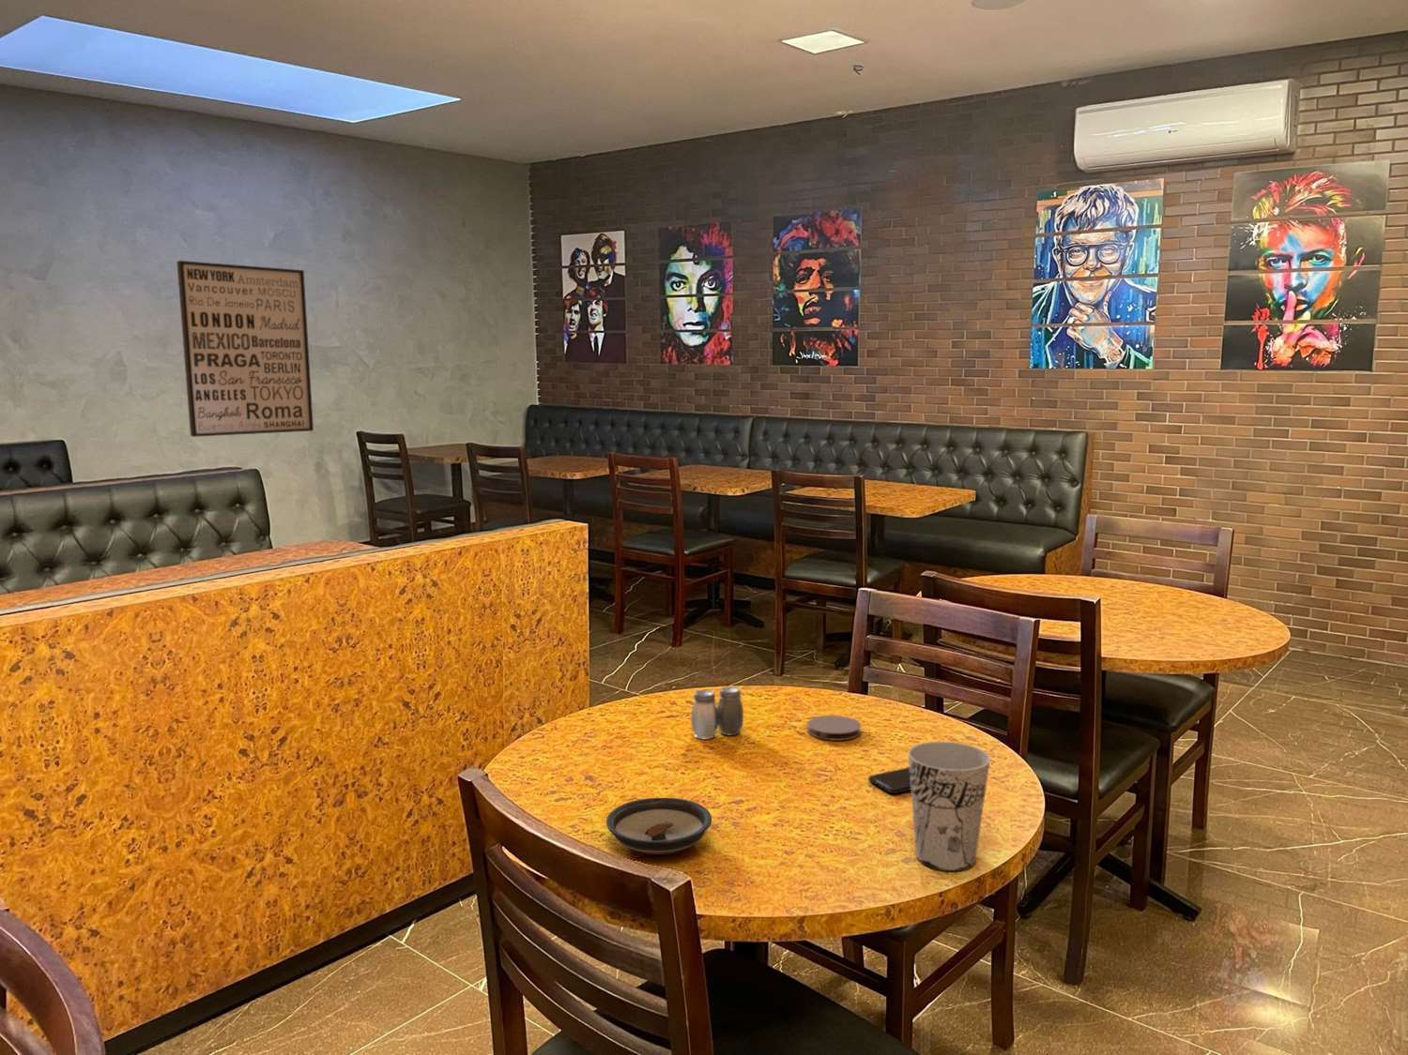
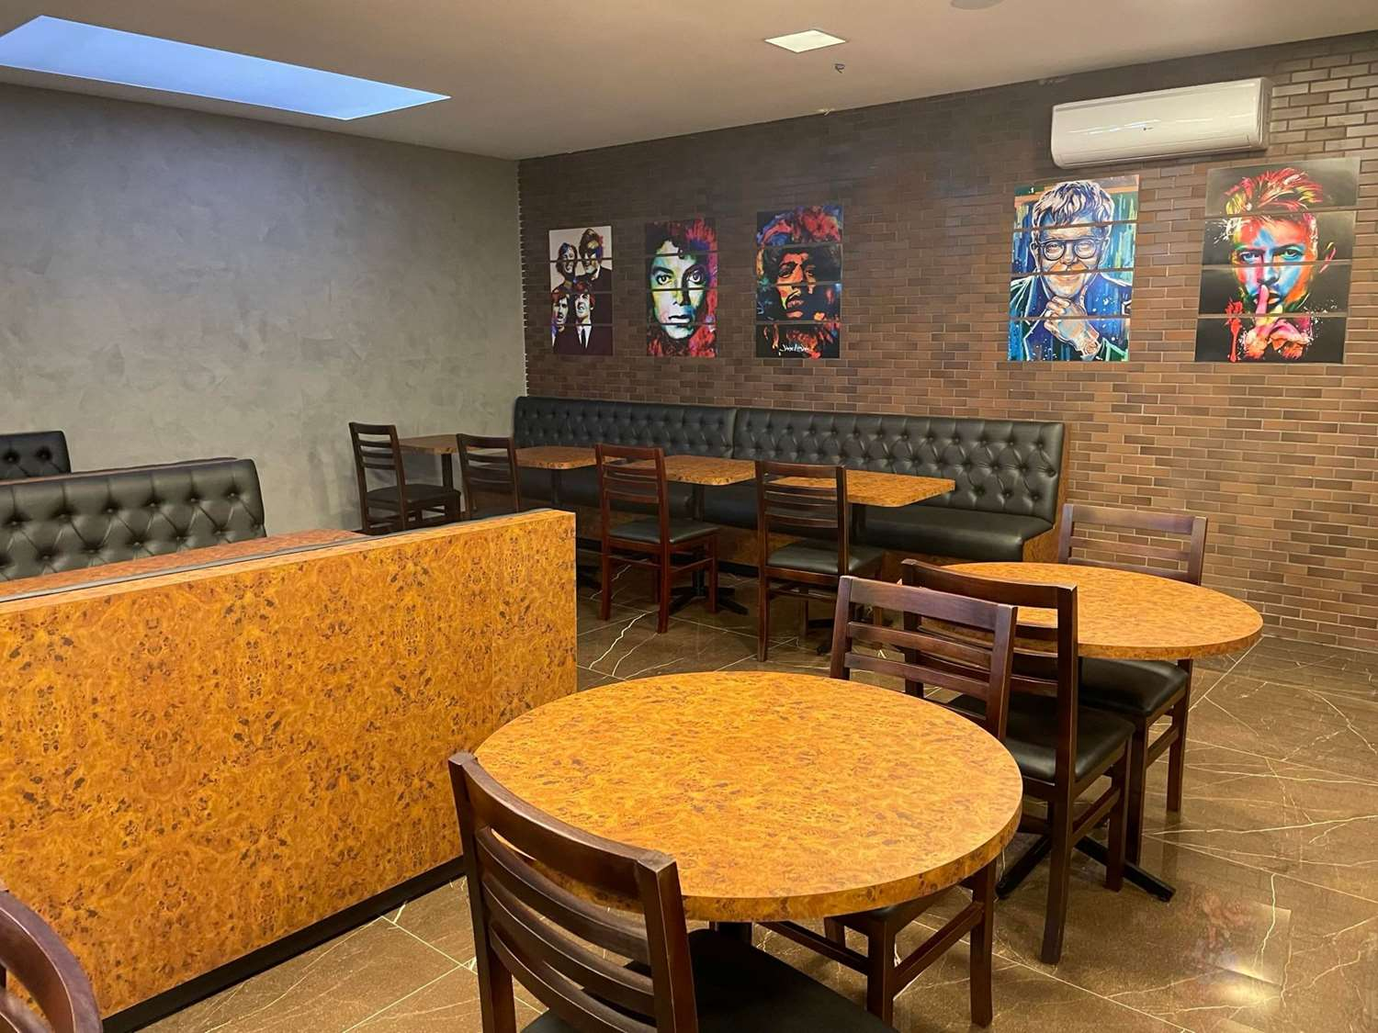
- cup [907,741,991,872]
- smartphone [867,766,911,795]
- salt and pepper shaker [690,686,744,740]
- saucer [605,797,713,856]
- coaster [806,715,861,741]
- wall art [176,259,315,438]
